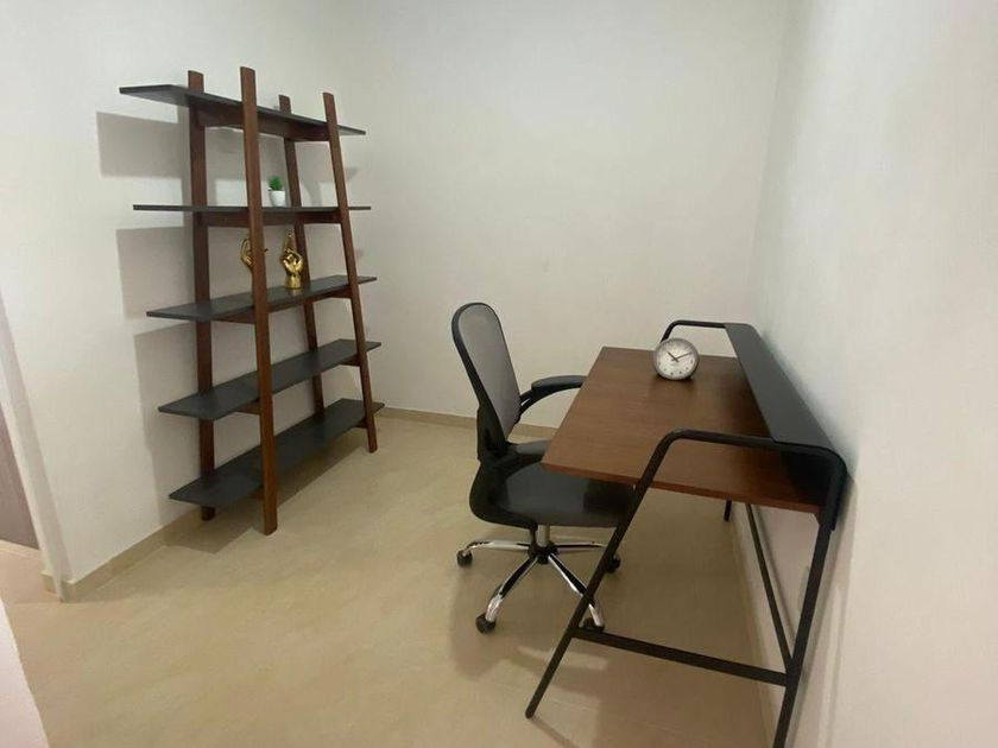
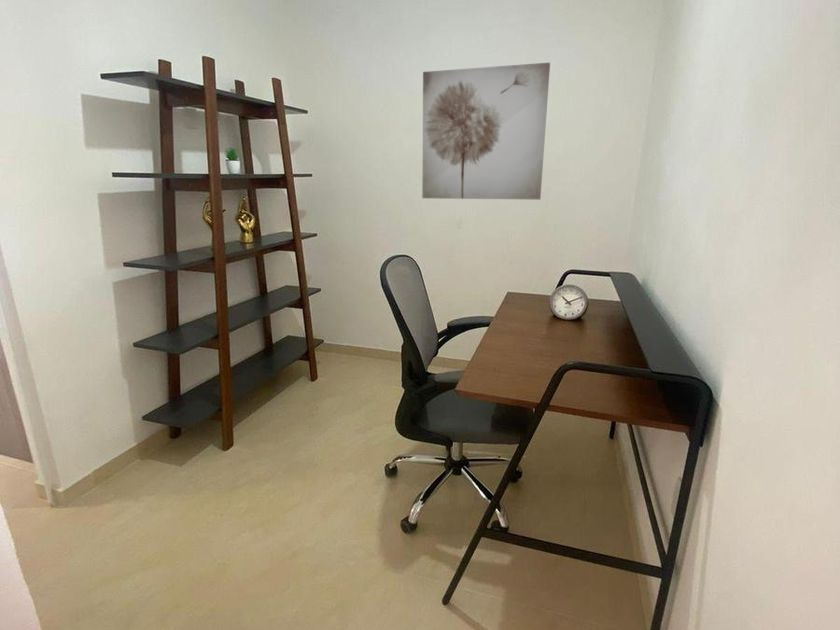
+ wall art [421,62,551,201]
